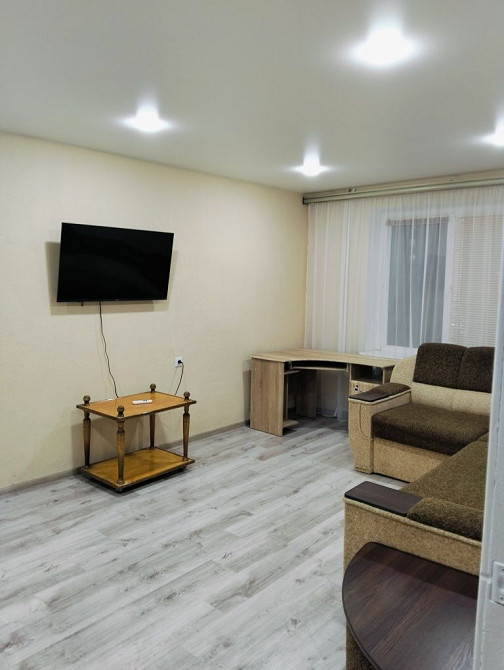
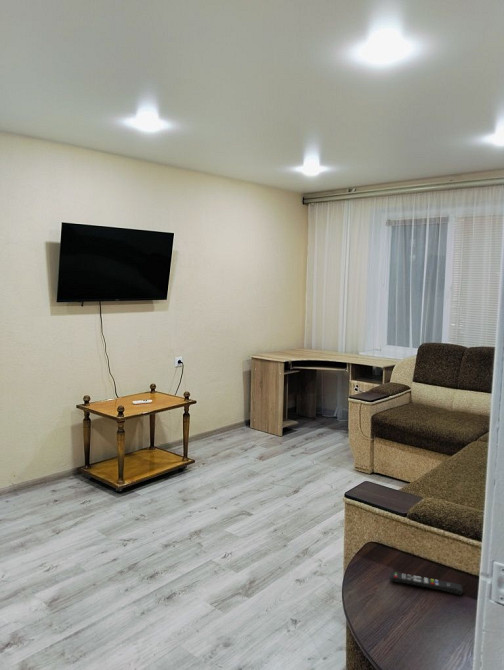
+ remote control [389,571,464,596]
